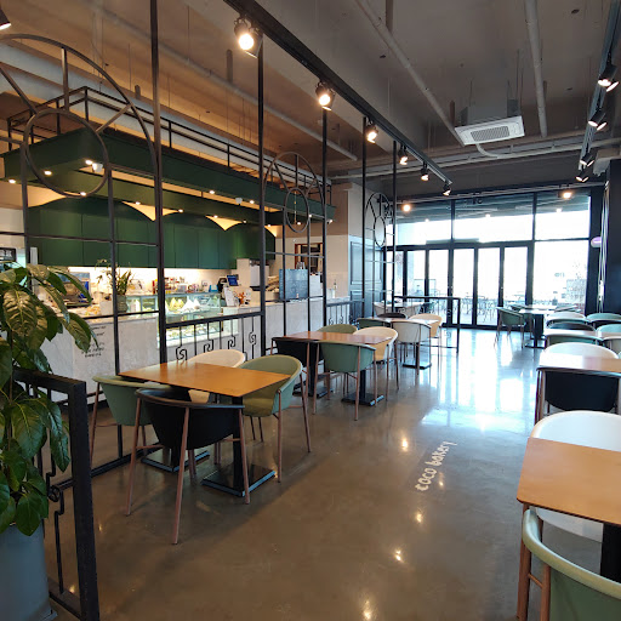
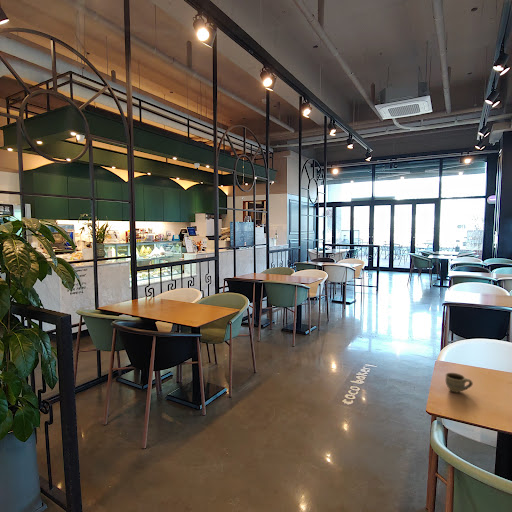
+ cup [444,372,474,394]
